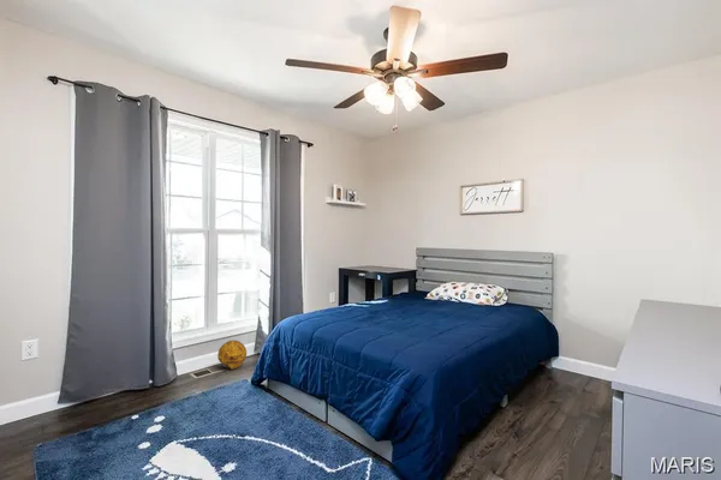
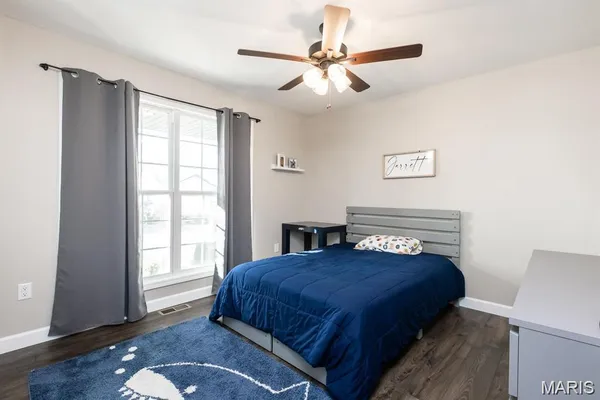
- basketball [216,340,248,370]
